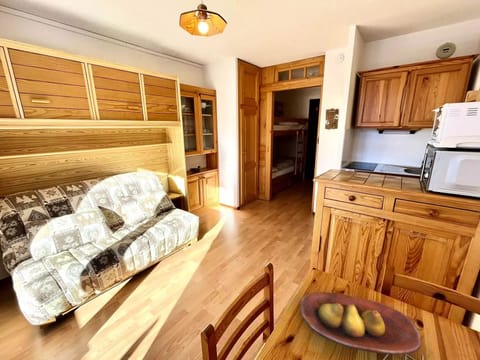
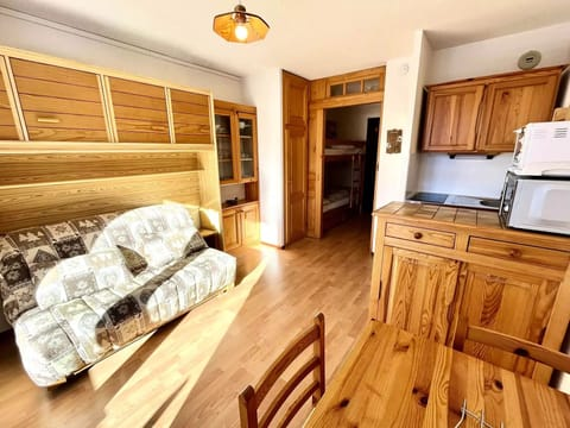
- fruit bowl [299,291,422,356]
